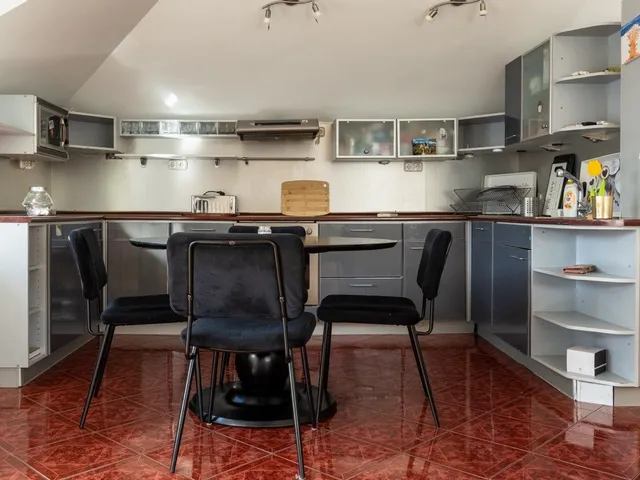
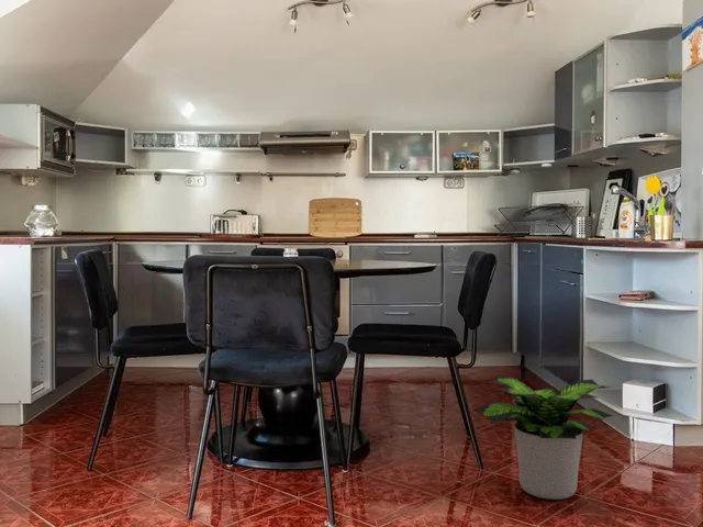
+ potted plant [471,374,615,501]
